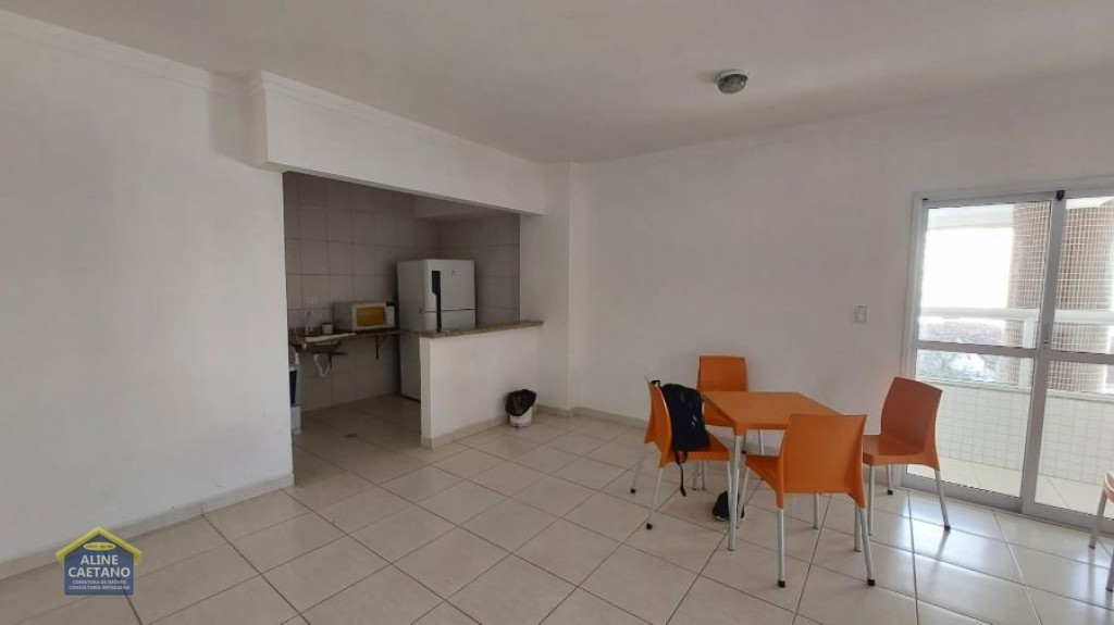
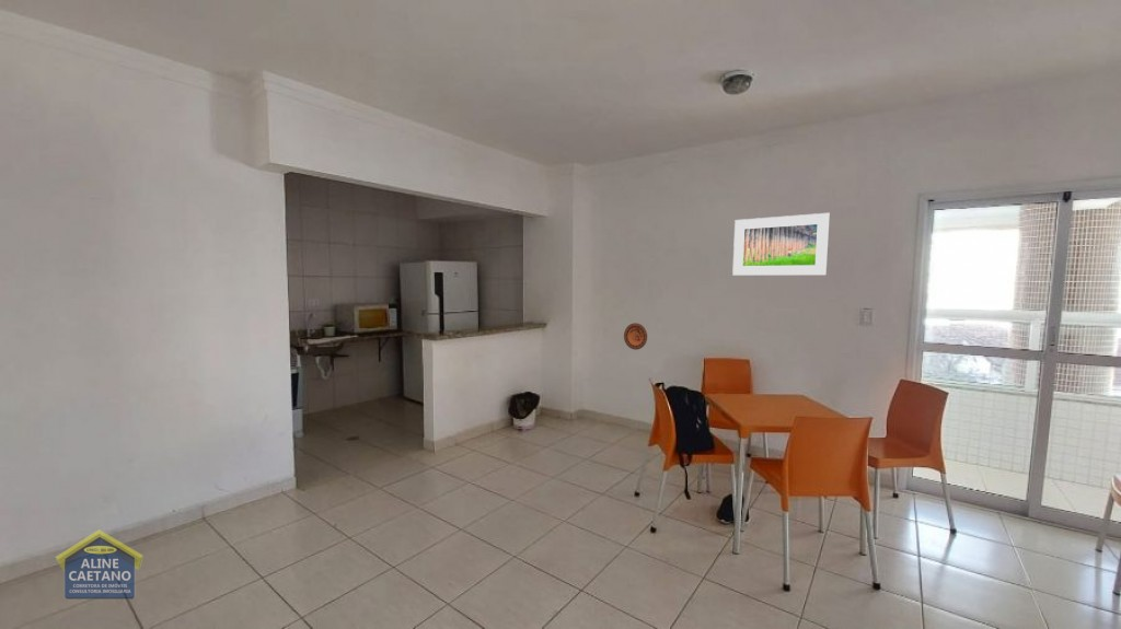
+ decorative plate [623,322,648,351]
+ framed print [731,212,831,277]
